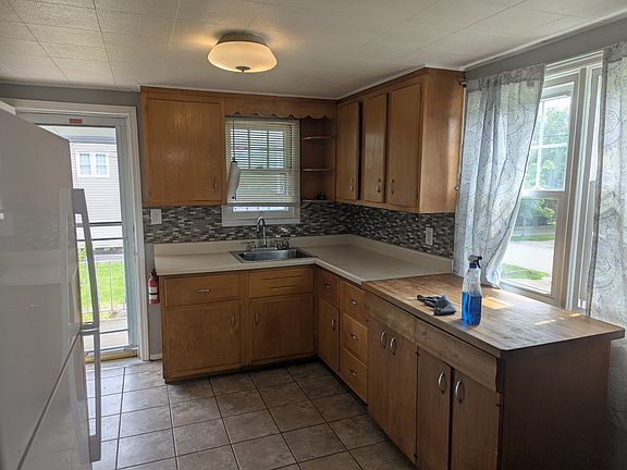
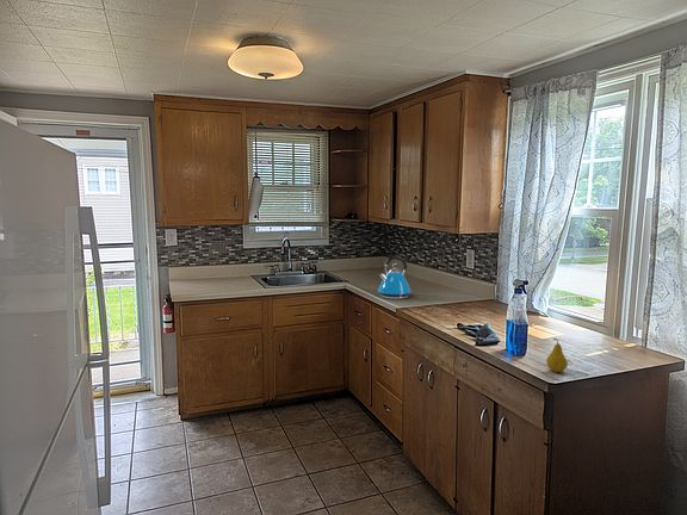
+ kettle [377,254,413,300]
+ fruit [545,337,569,373]
